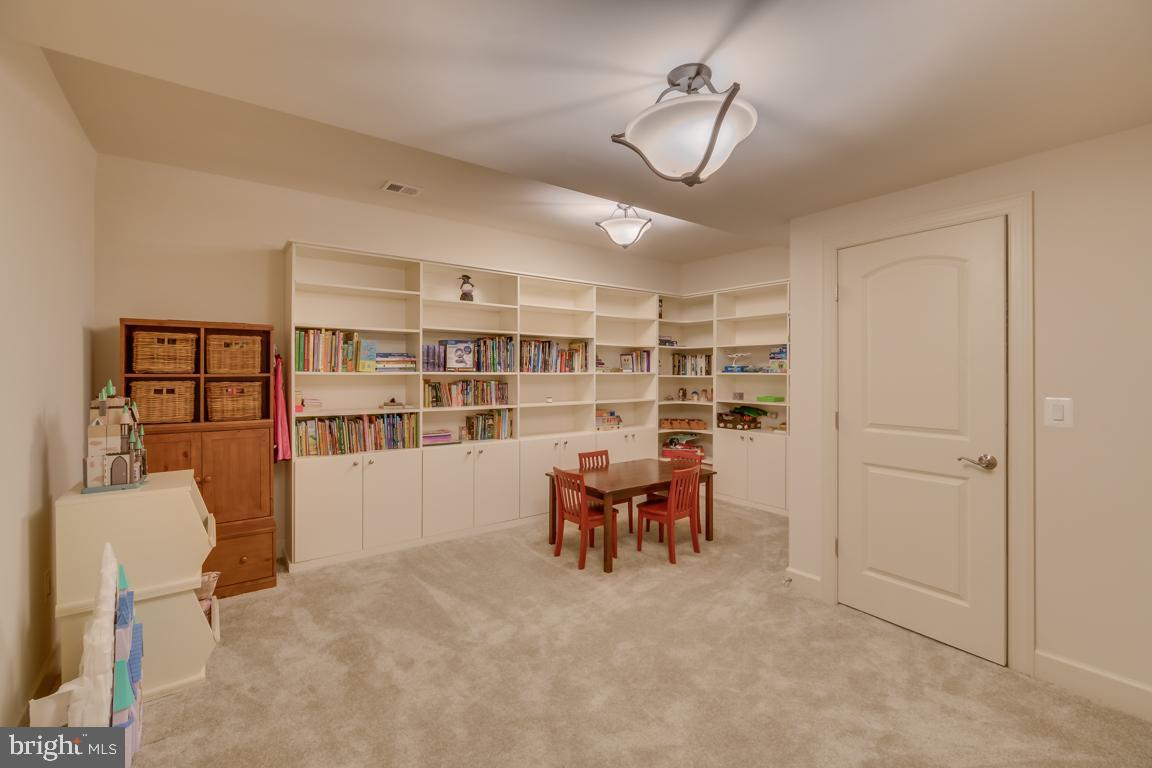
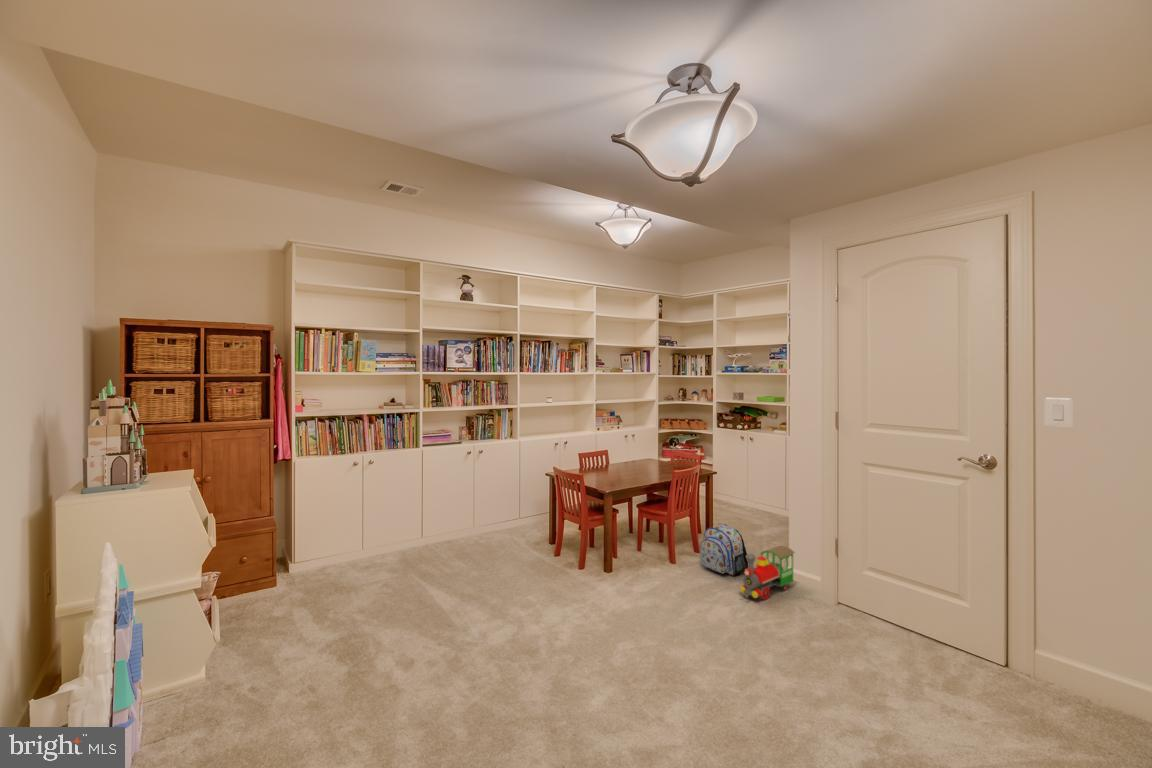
+ backpack [699,523,748,577]
+ toy train [738,545,796,601]
